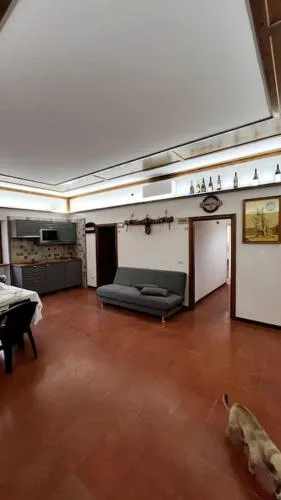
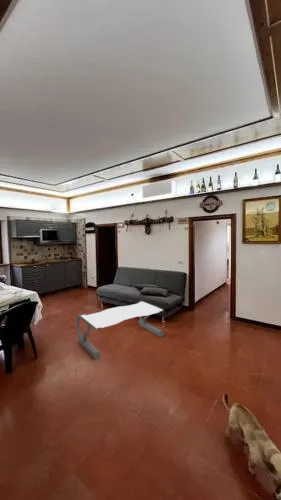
+ coffee table [76,300,165,361]
